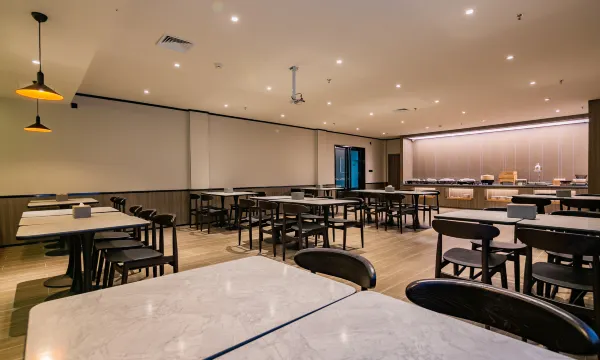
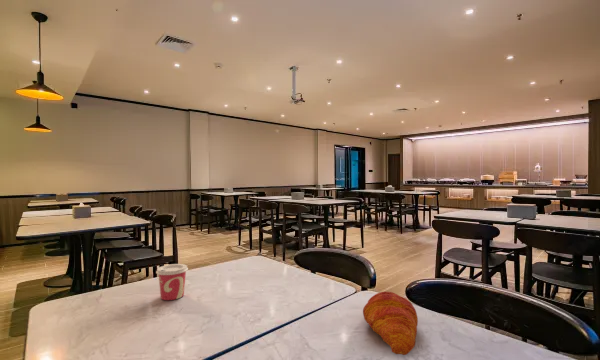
+ cup [155,263,189,301]
+ croissant [362,290,419,356]
